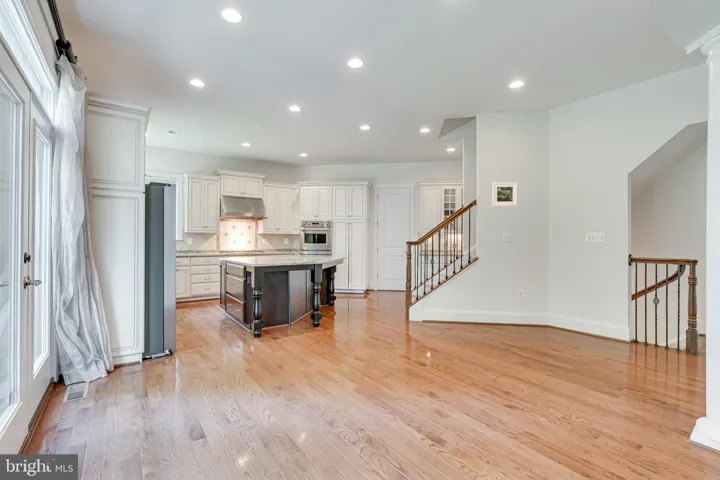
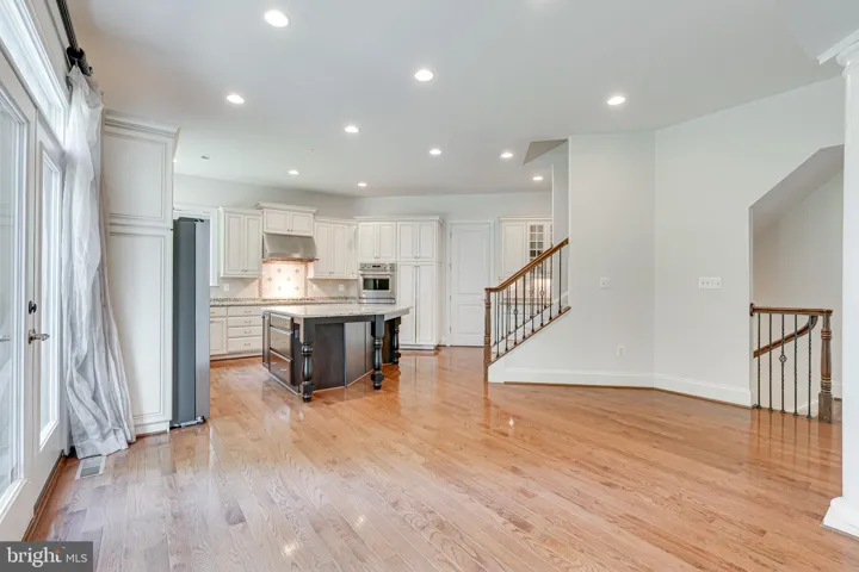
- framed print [491,181,518,207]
